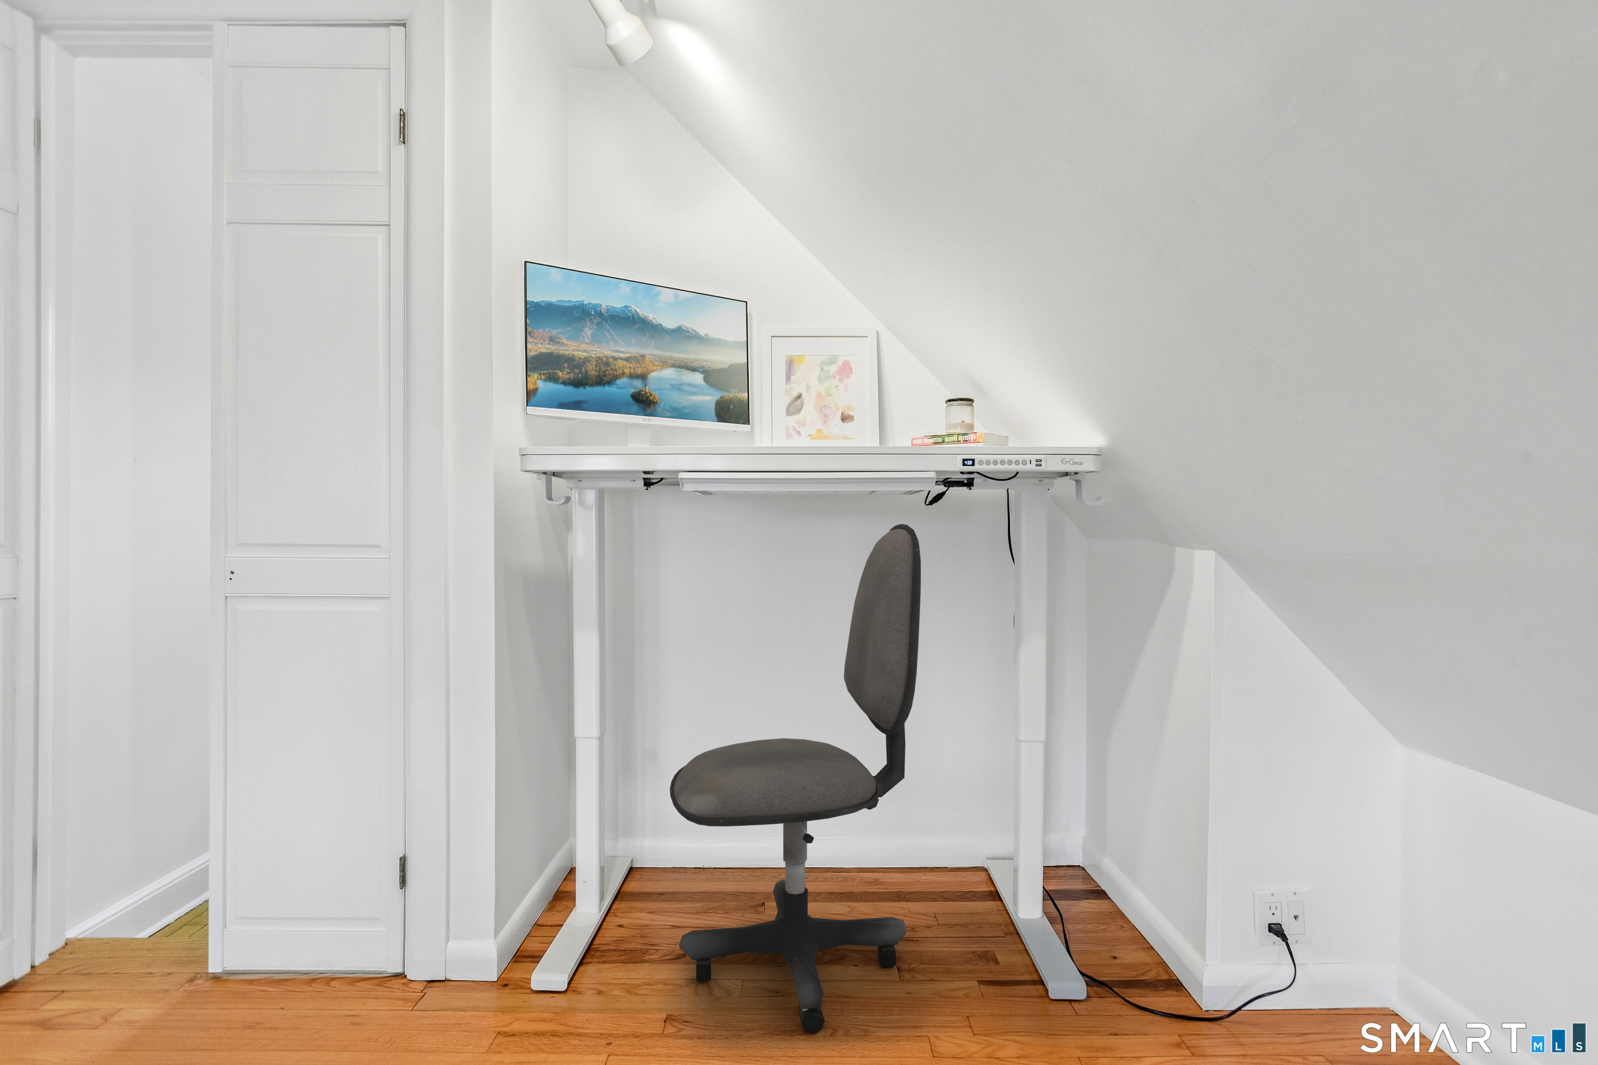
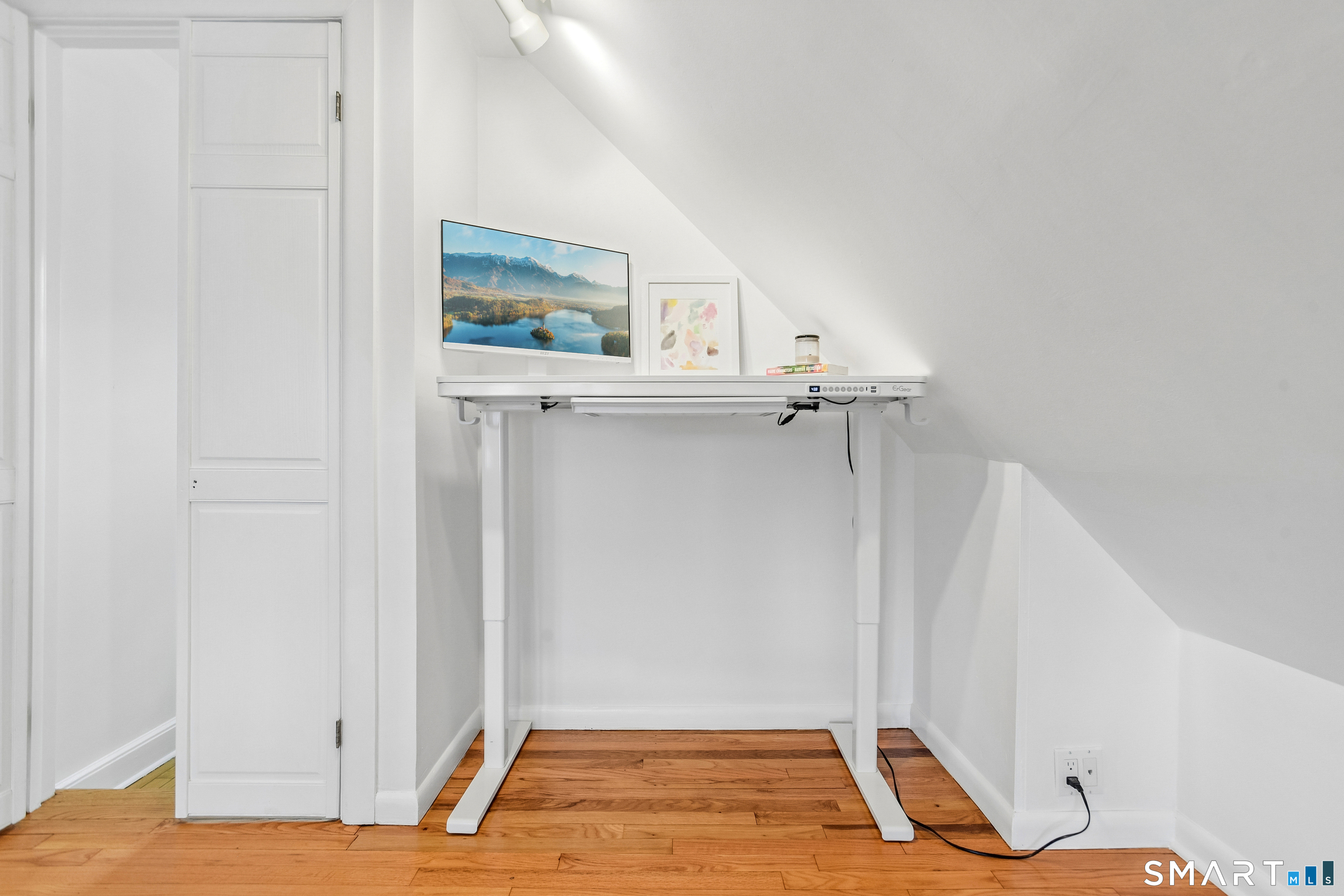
- office chair [669,523,921,1034]
